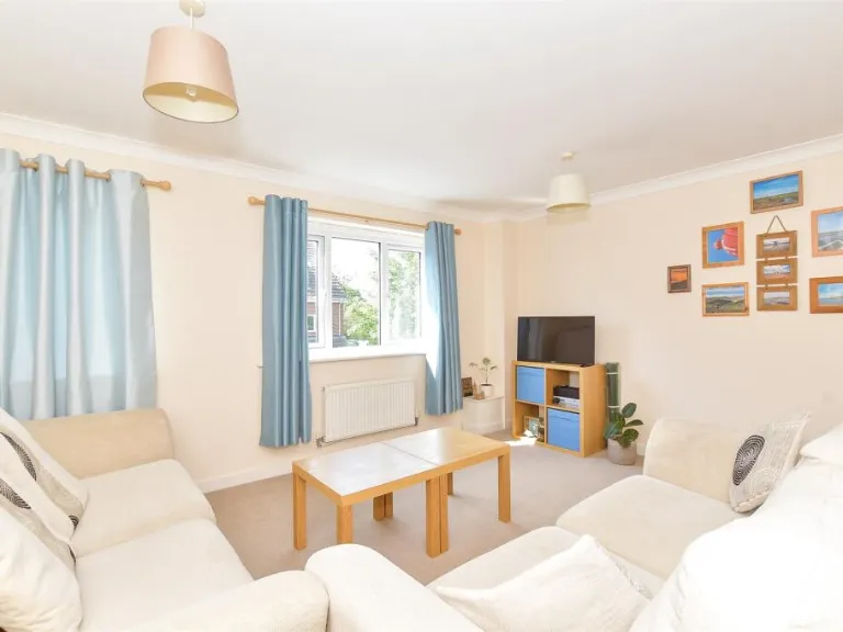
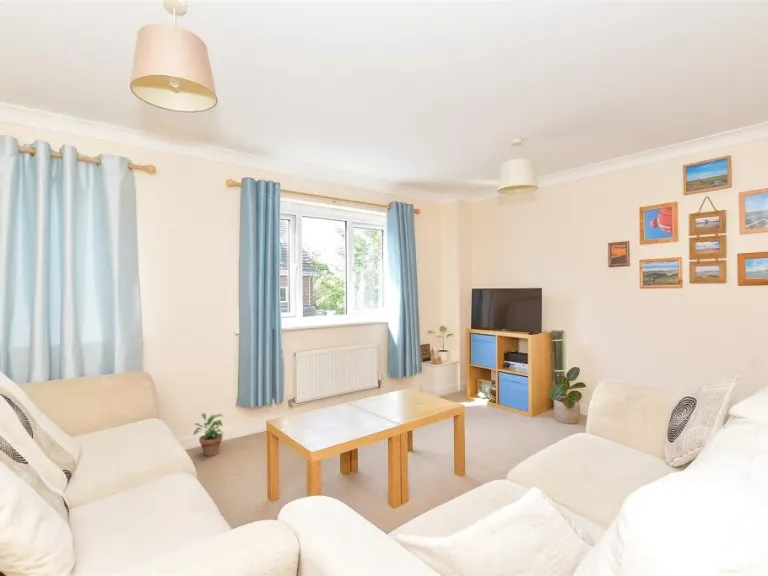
+ potted plant [192,412,224,457]
